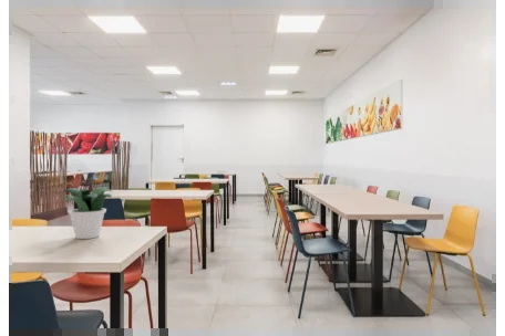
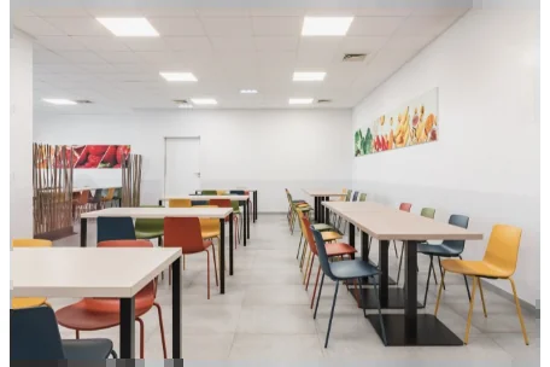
- potted plant [61,186,114,240]
